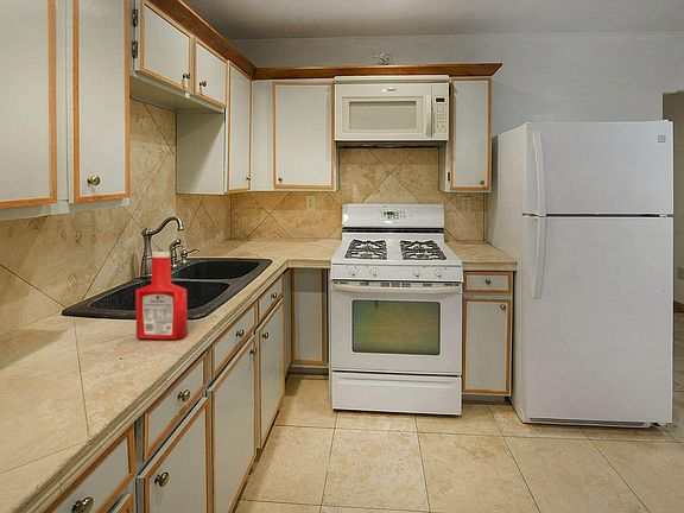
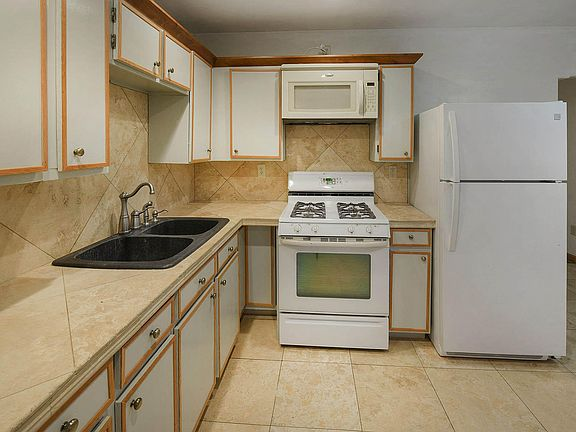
- soap bottle [134,251,189,341]
